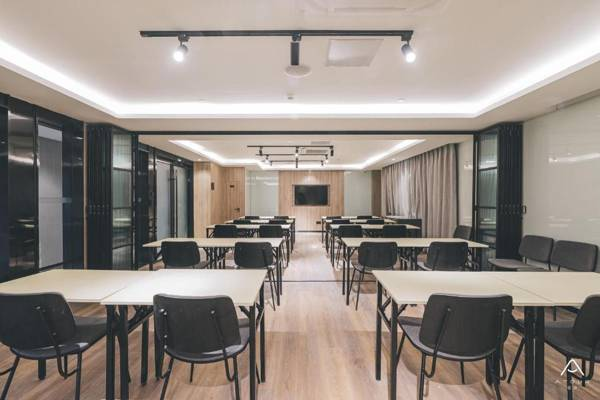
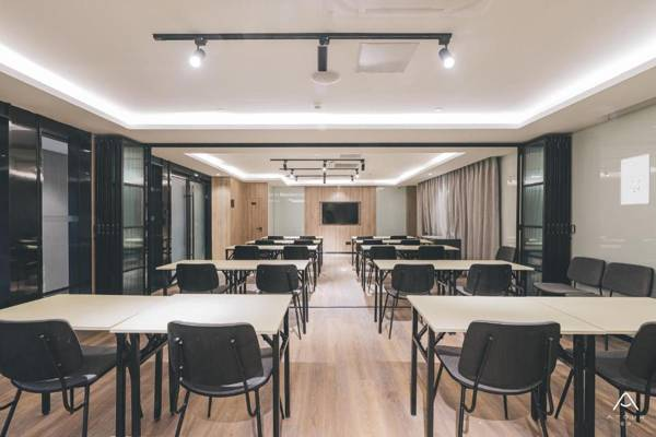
+ wall art [620,153,652,205]
